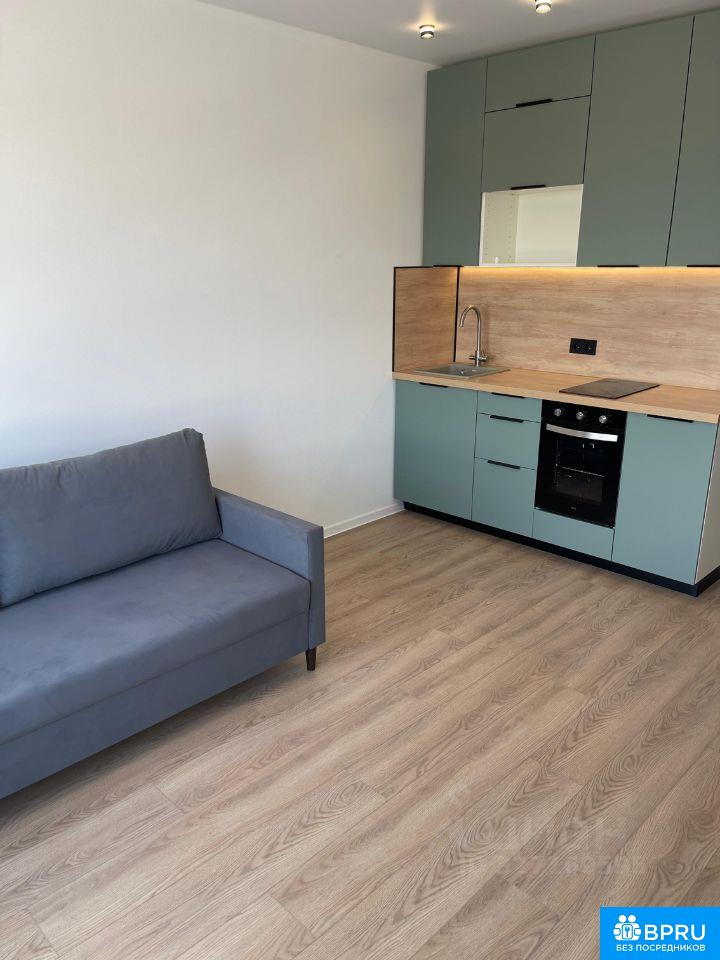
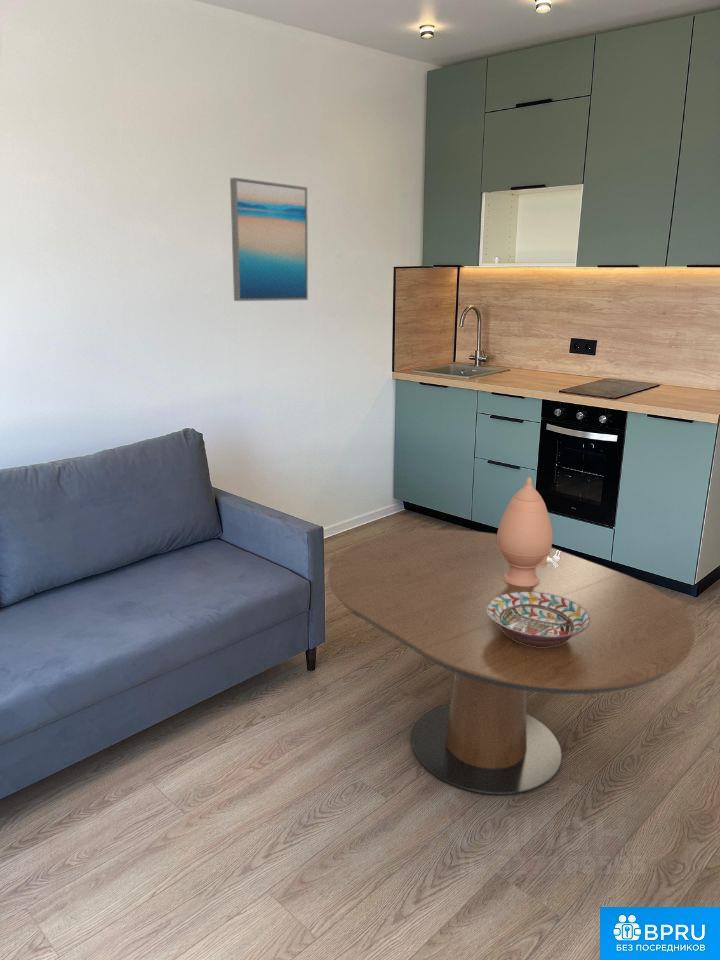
+ wall art [229,177,309,302]
+ dining table [327,529,696,795]
+ vase [496,476,562,587]
+ decorative bowl [487,591,591,647]
